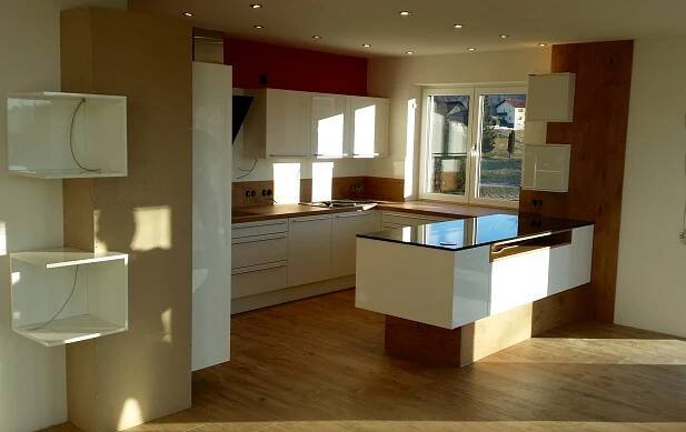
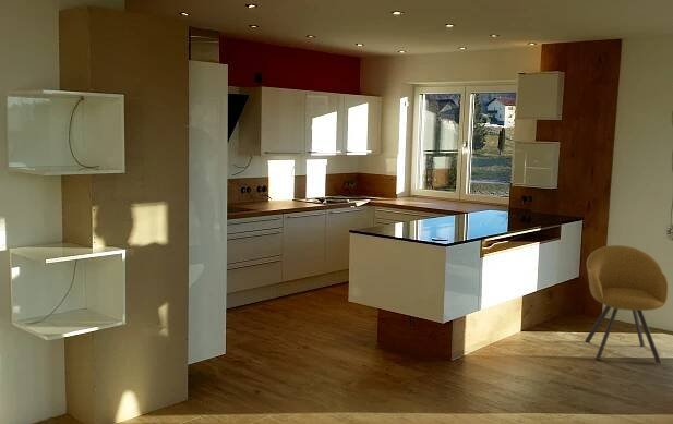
+ chair [584,244,670,365]
